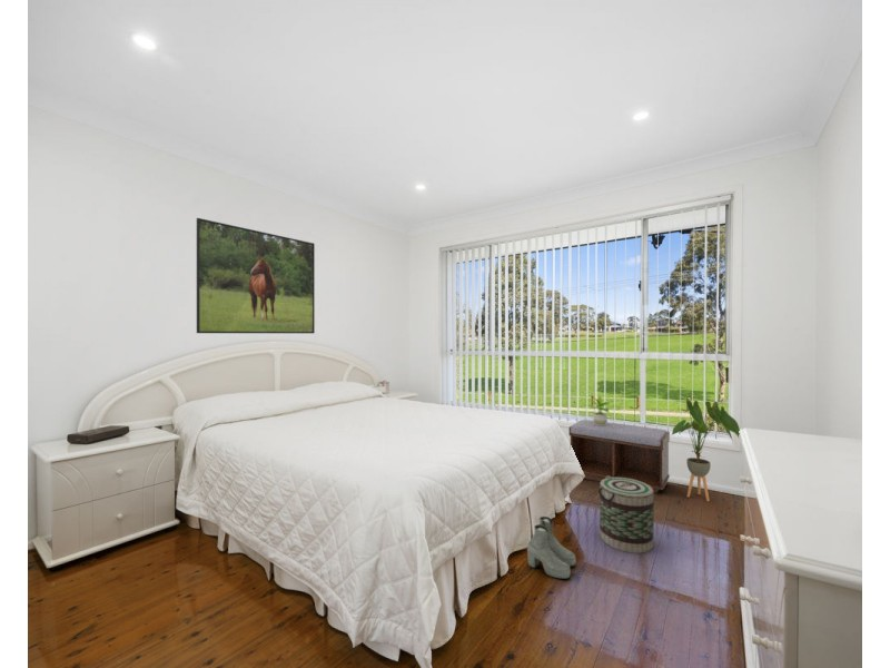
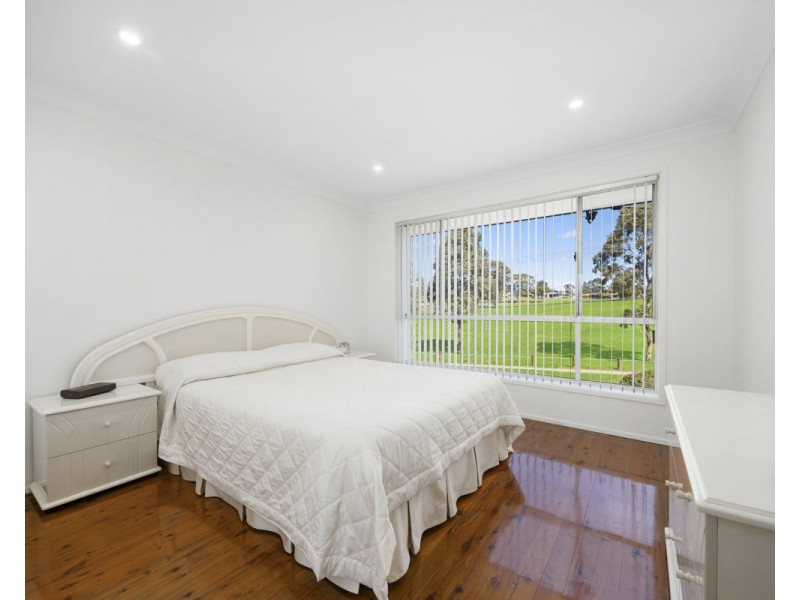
- potted plant [587,394,612,425]
- basket [597,477,654,554]
- bench [567,419,671,494]
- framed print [196,217,316,334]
- boots [526,515,577,580]
- house plant [670,400,741,502]
